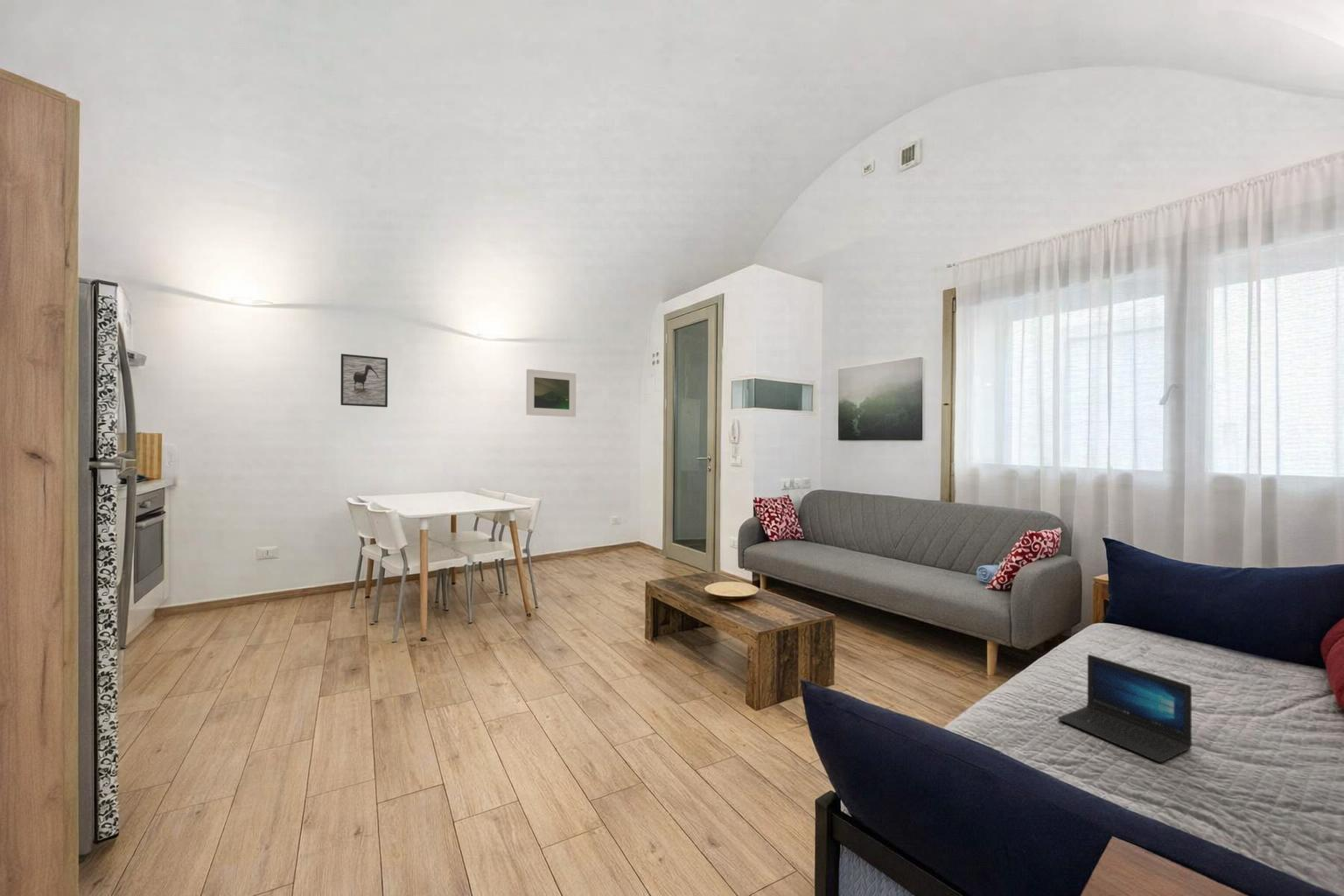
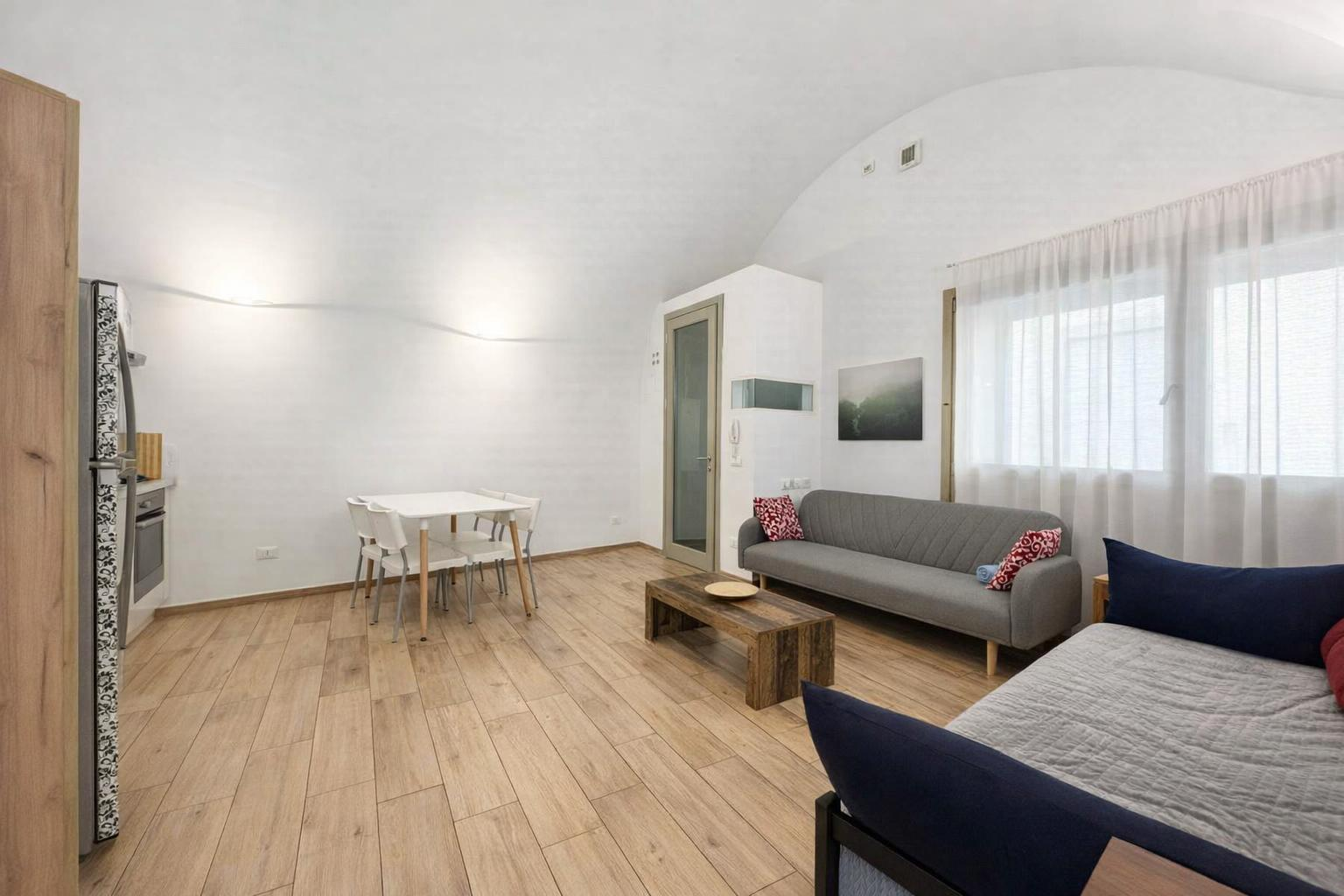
- laptop [1057,654,1193,763]
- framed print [339,353,388,408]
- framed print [526,368,577,418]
